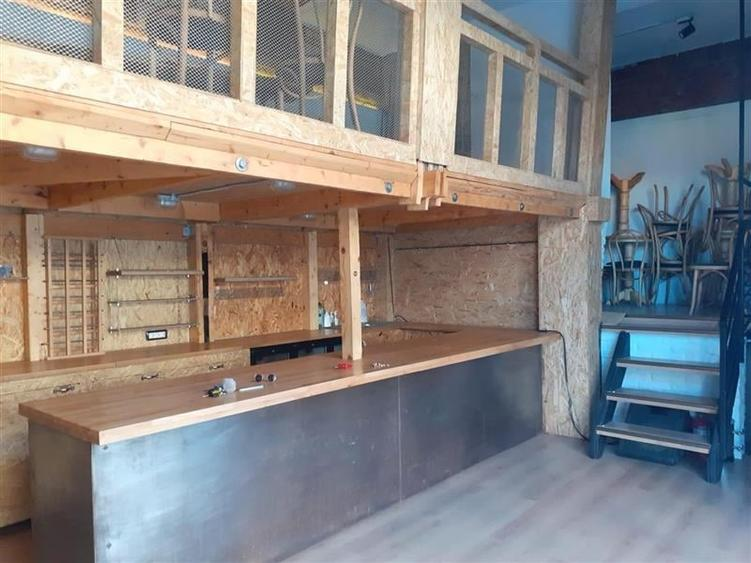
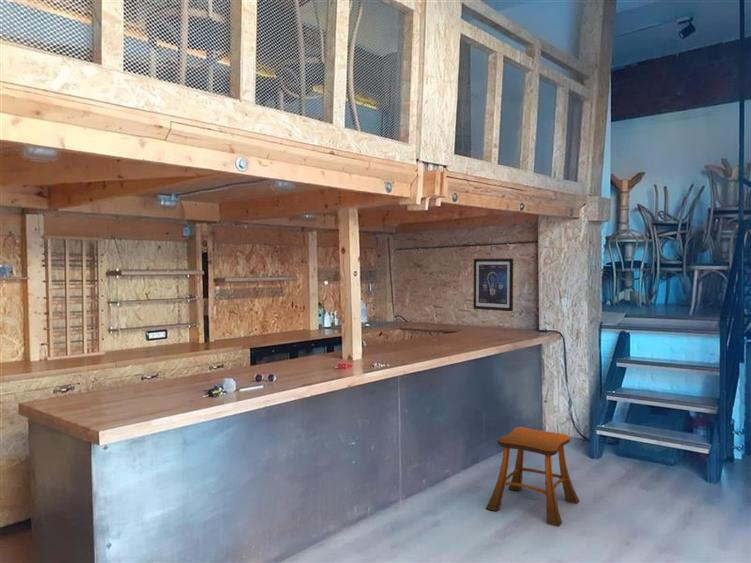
+ wall art [472,257,514,312]
+ stool [485,426,580,528]
